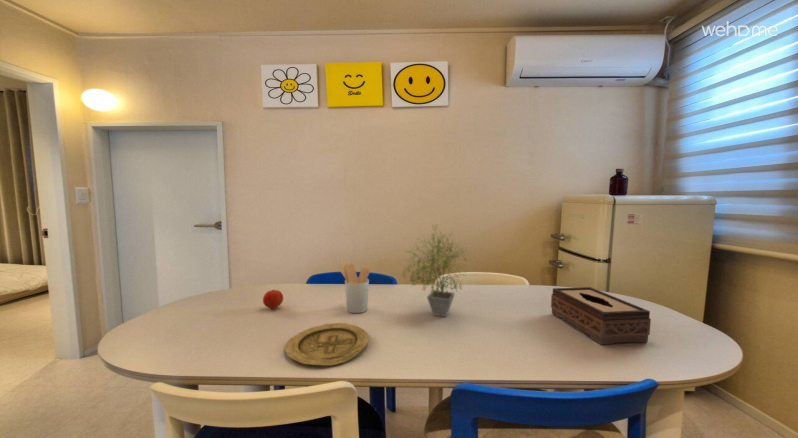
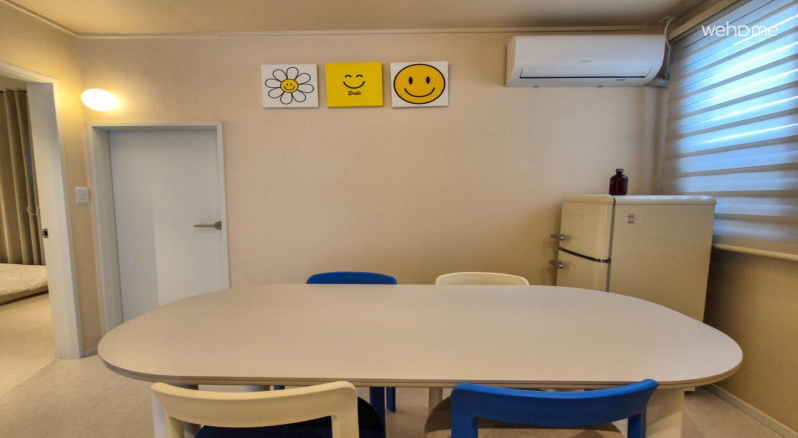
- tissue box [550,286,652,346]
- apple [262,289,284,310]
- utensil holder [337,263,371,314]
- potted plant [400,223,472,318]
- plate [284,322,370,367]
